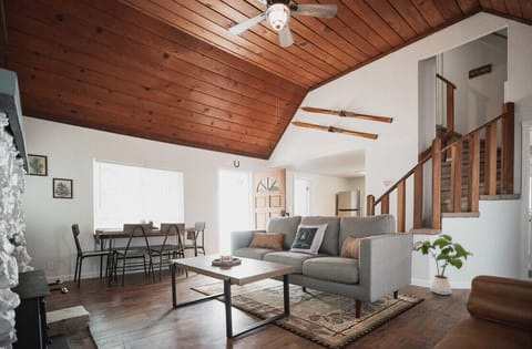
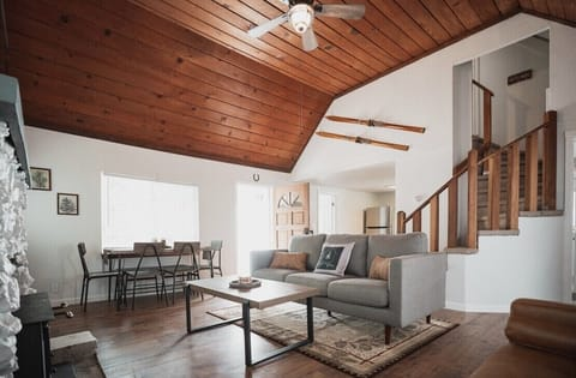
- house plant [412,234,474,296]
